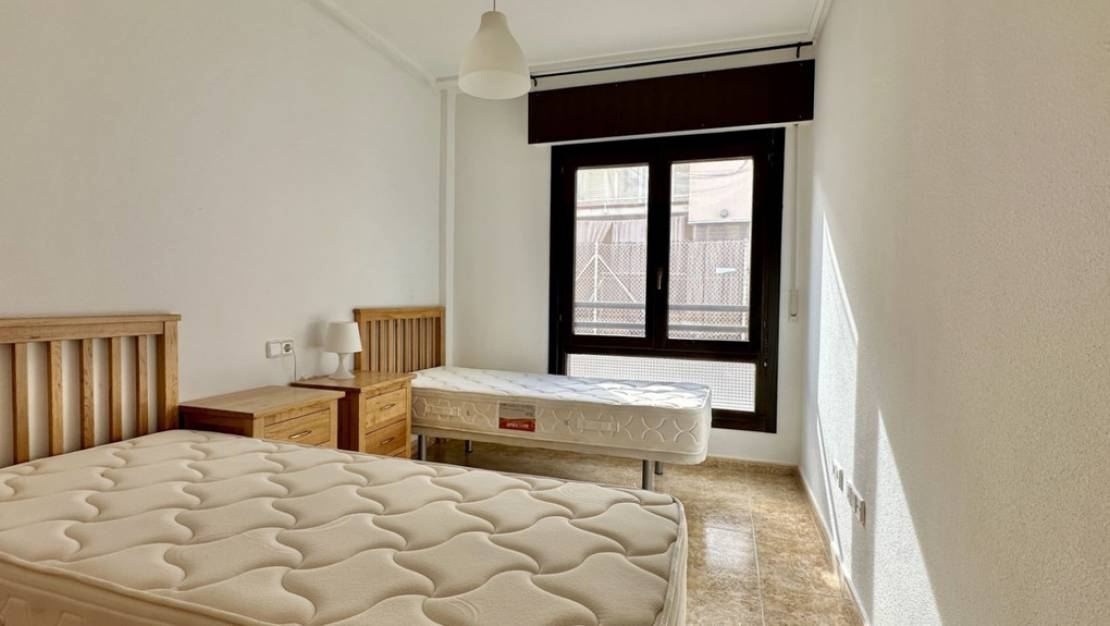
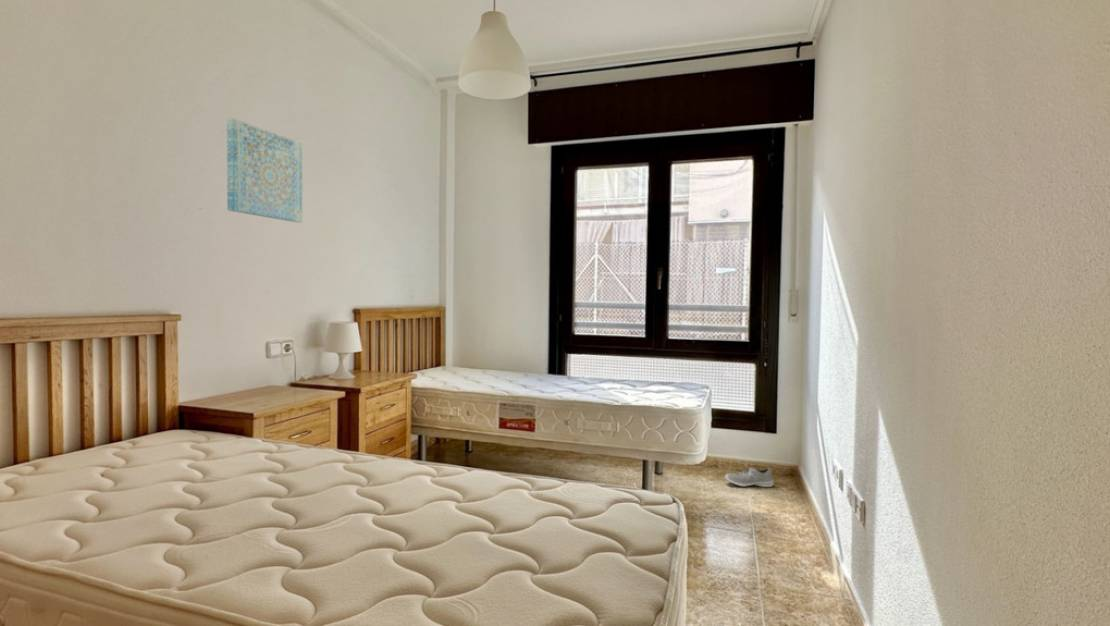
+ sneaker [724,465,775,488]
+ wall art [226,117,303,223]
